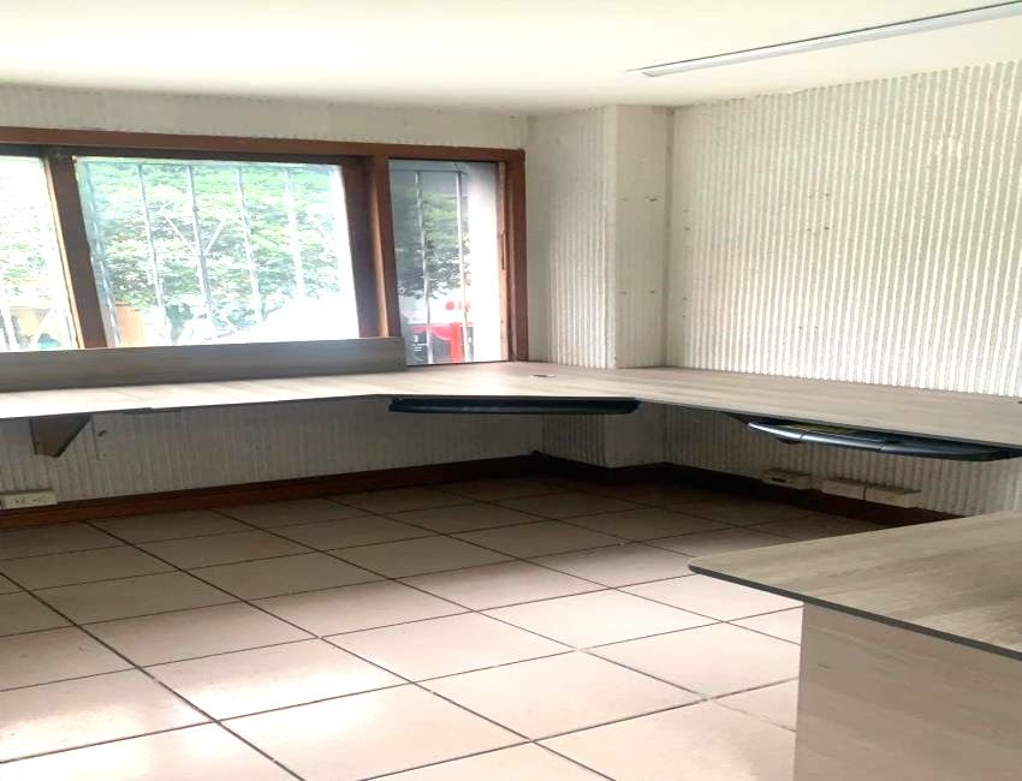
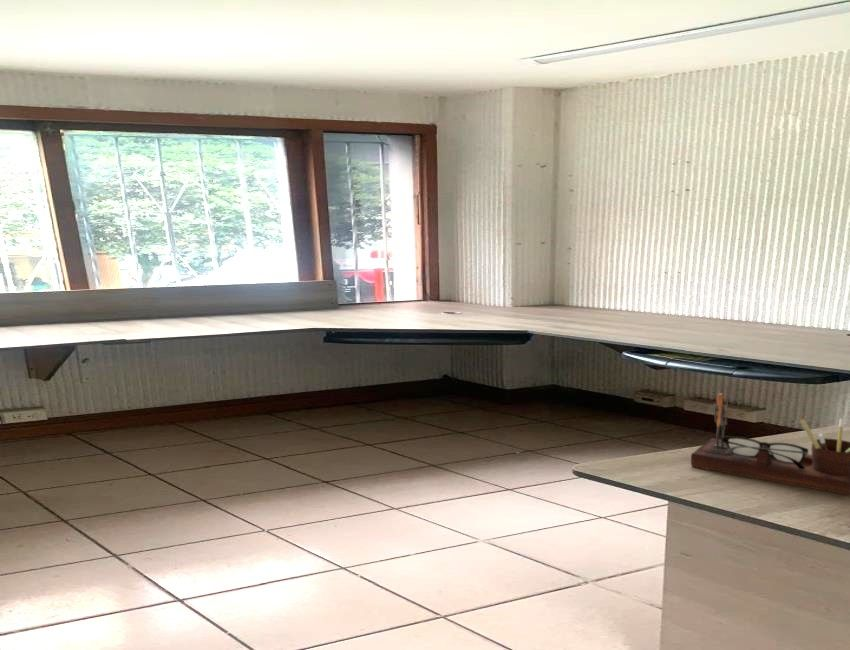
+ desk organizer [690,392,850,496]
